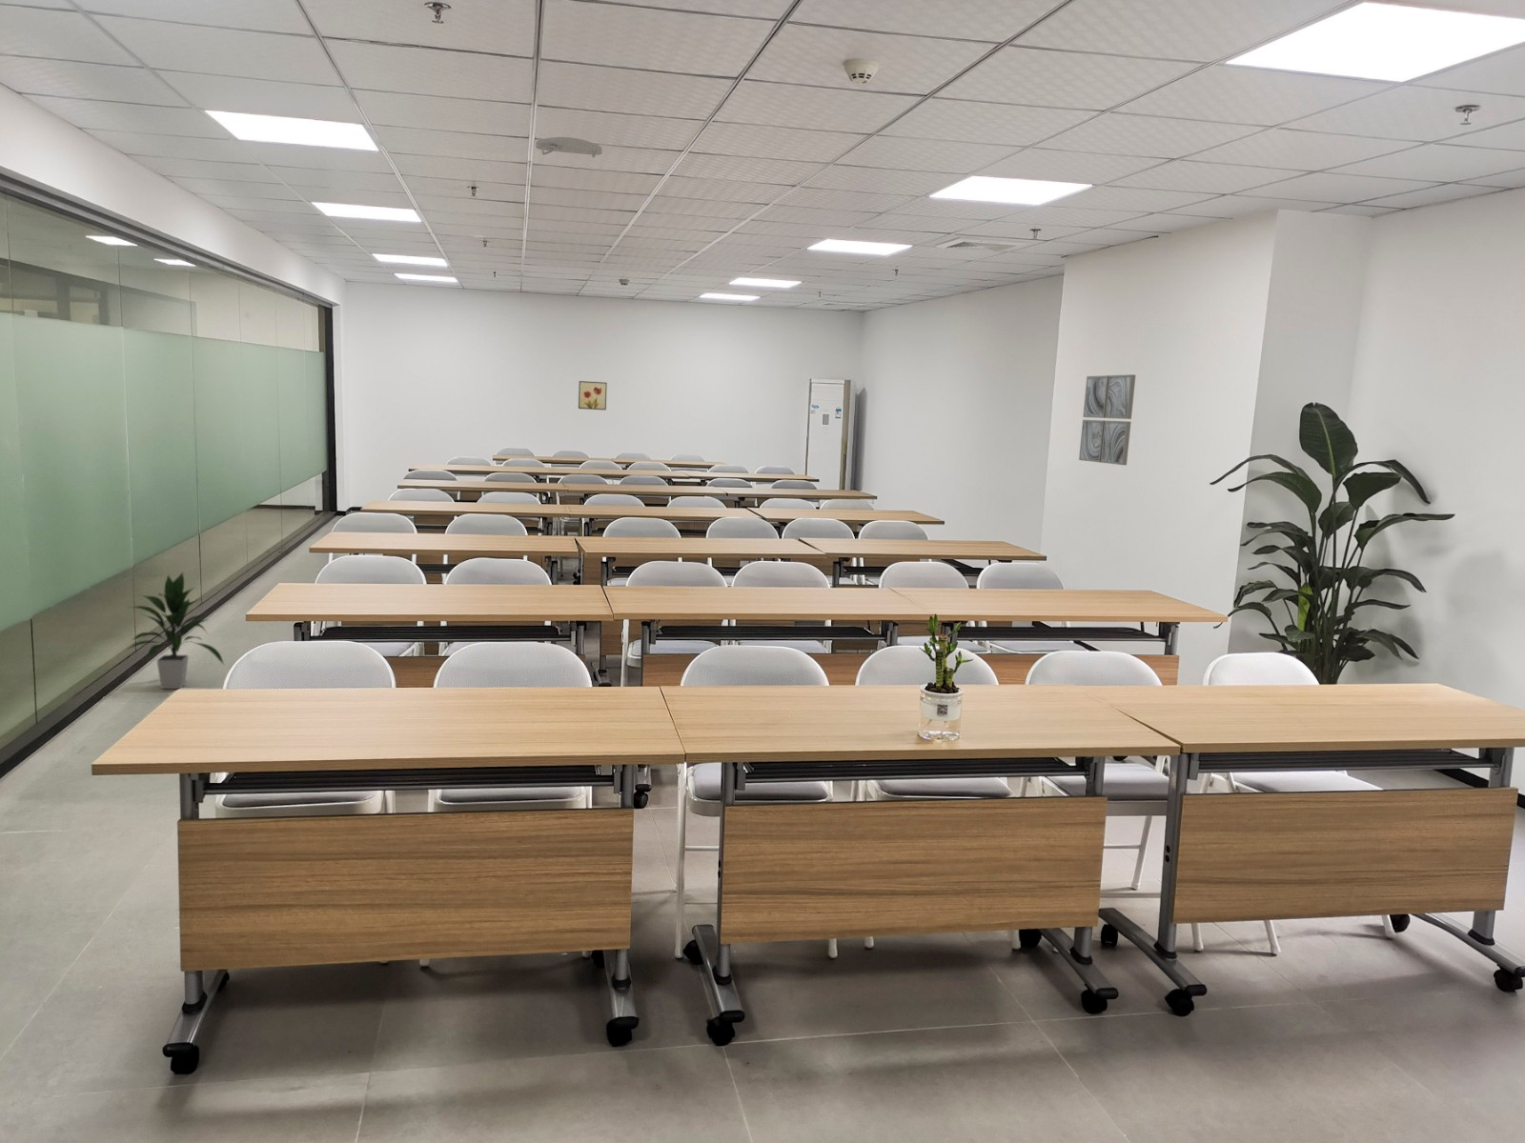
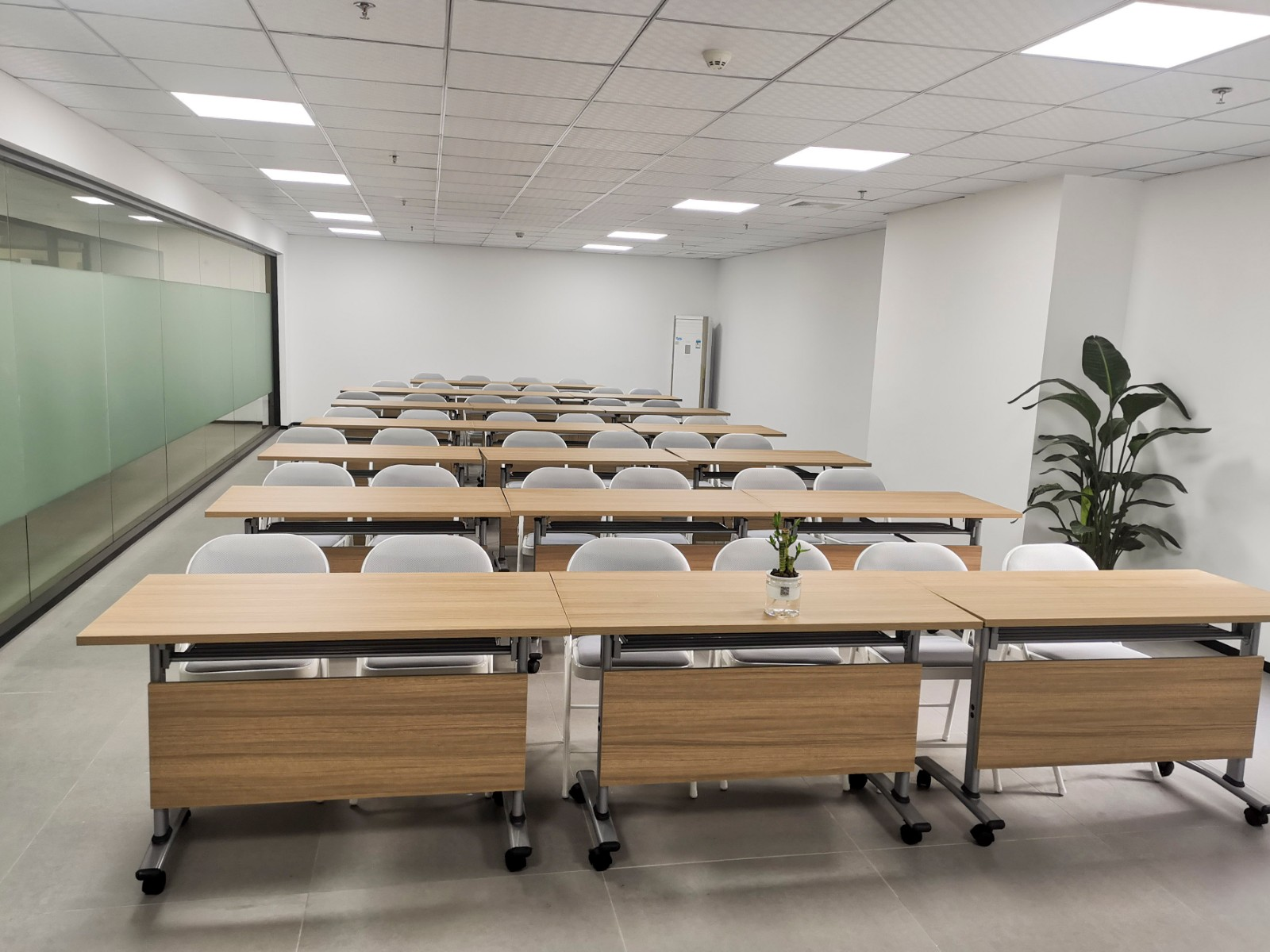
- indoor plant [125,572,225,689]
- wall art [1078,373,1136,466]
- smoke detector [534,136,603,158]
- wall art [578,381,608,411]
